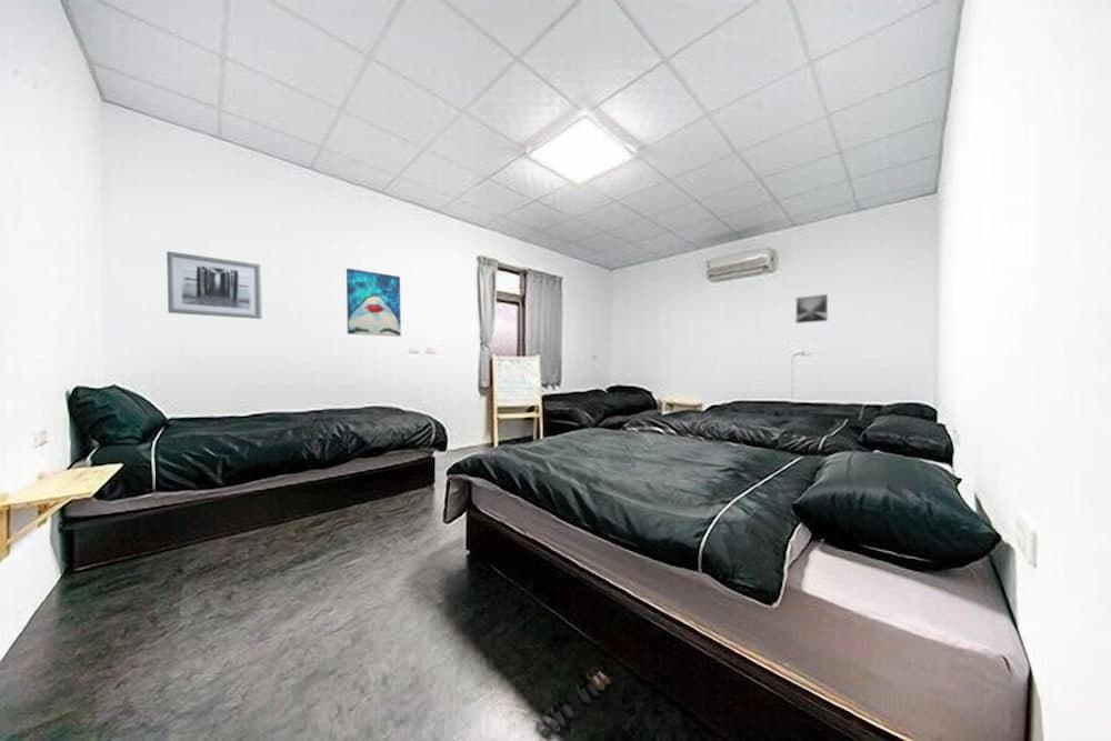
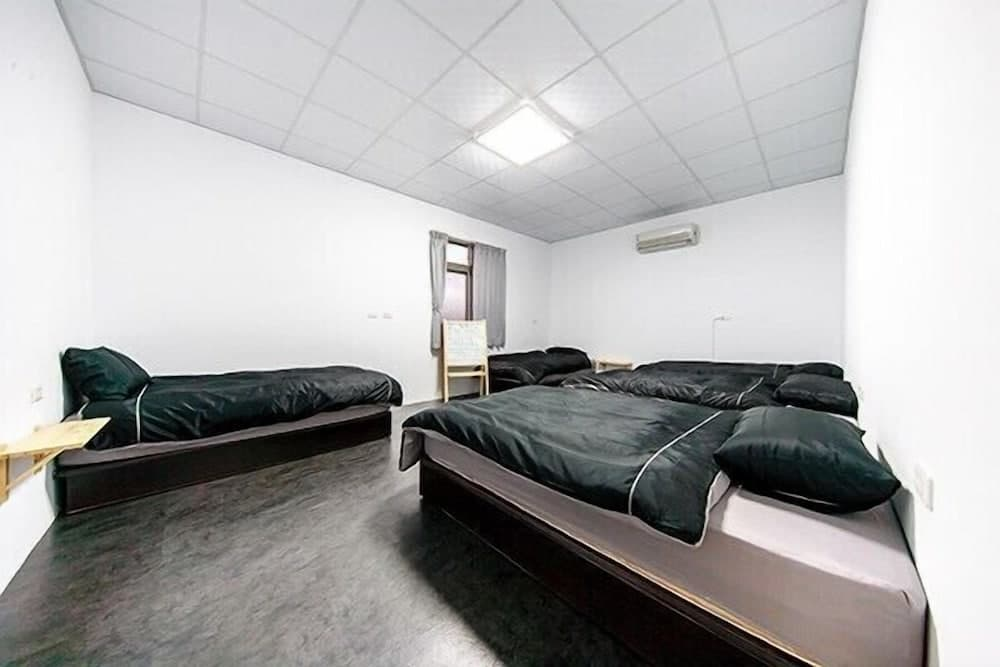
- wall art [166,250,263,320]
- wall art [346,268,402,338]
- shoe [534,667,611,741]
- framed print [794,293,829,324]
